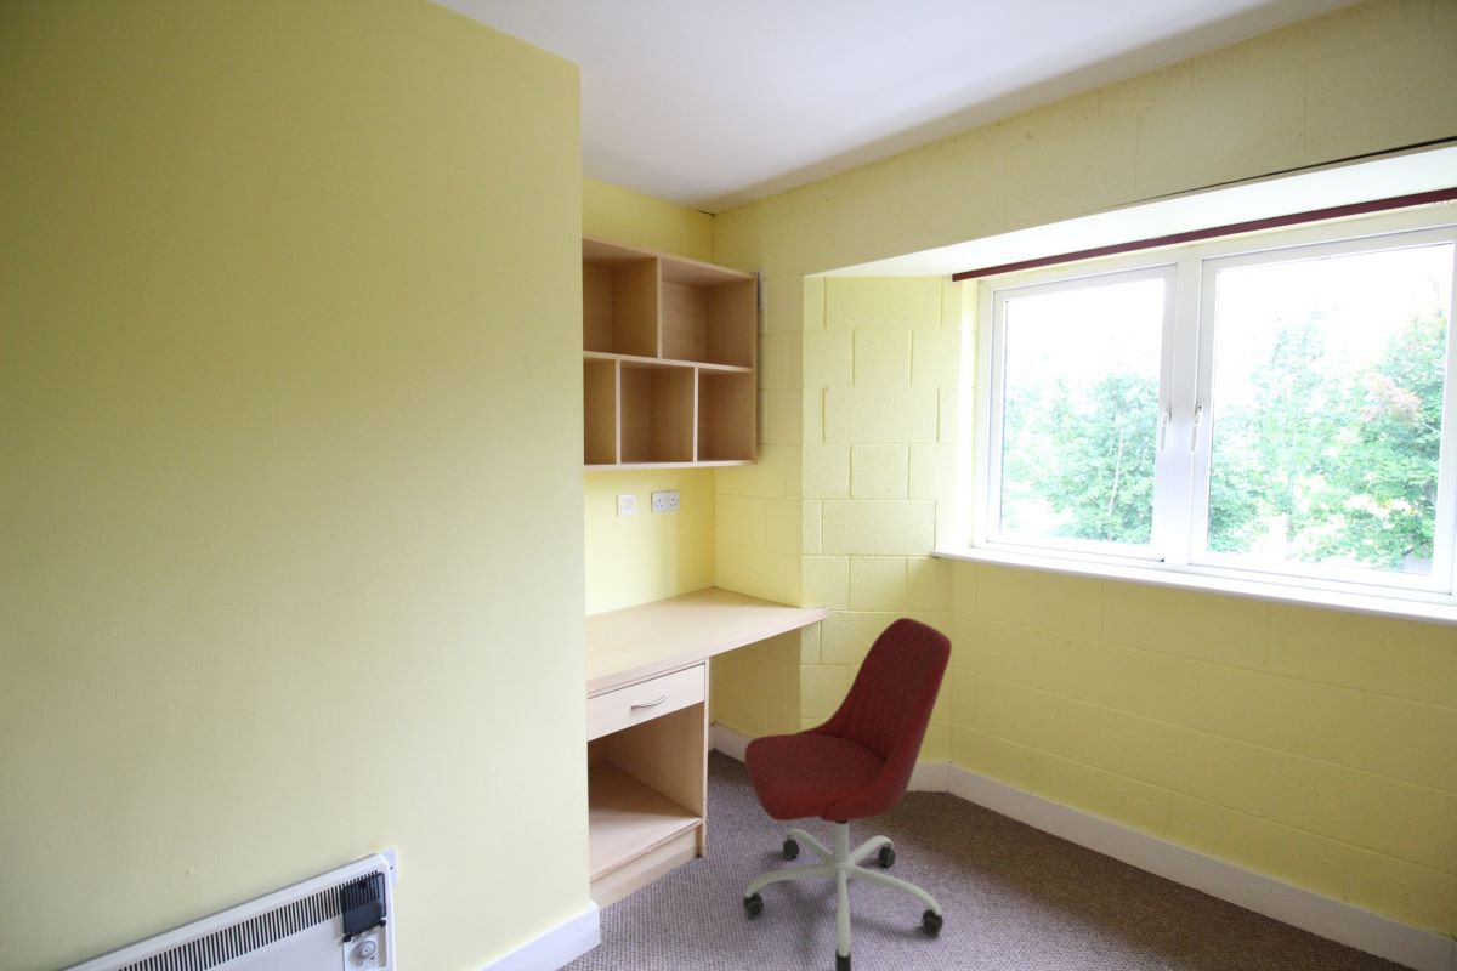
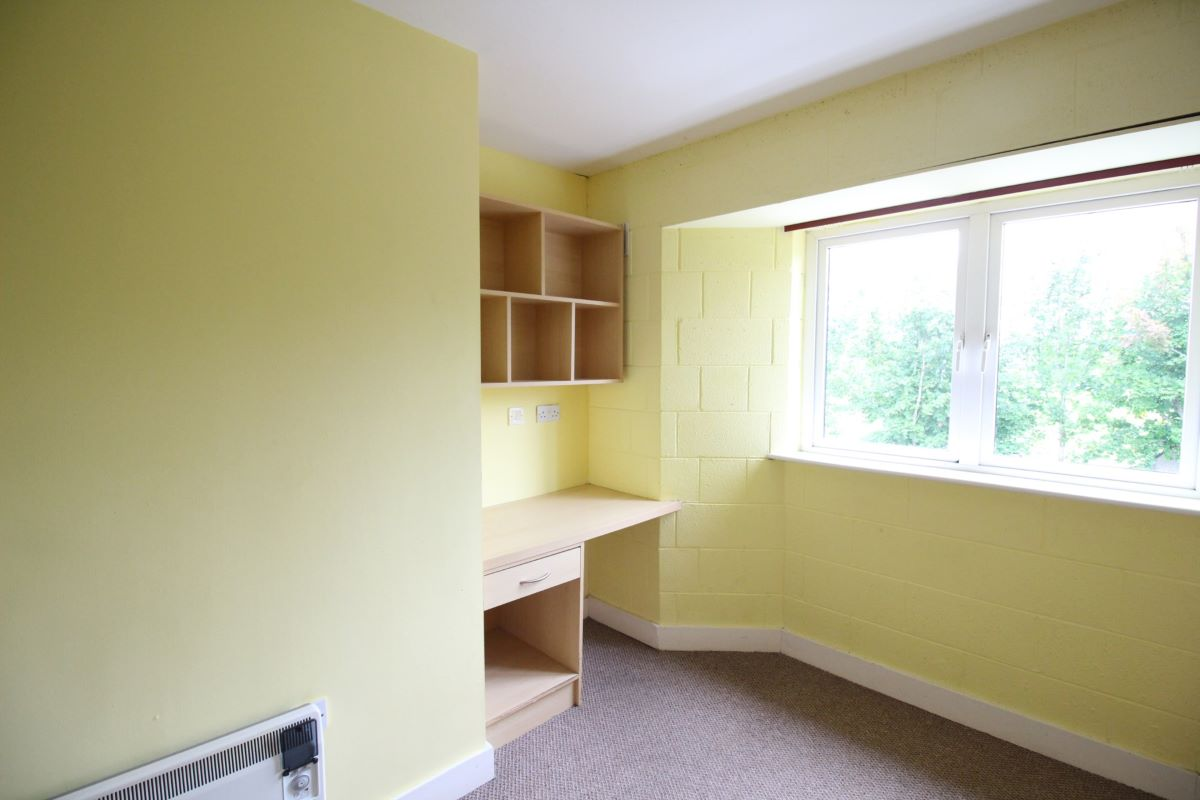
- office chair [742,617,953,971]
